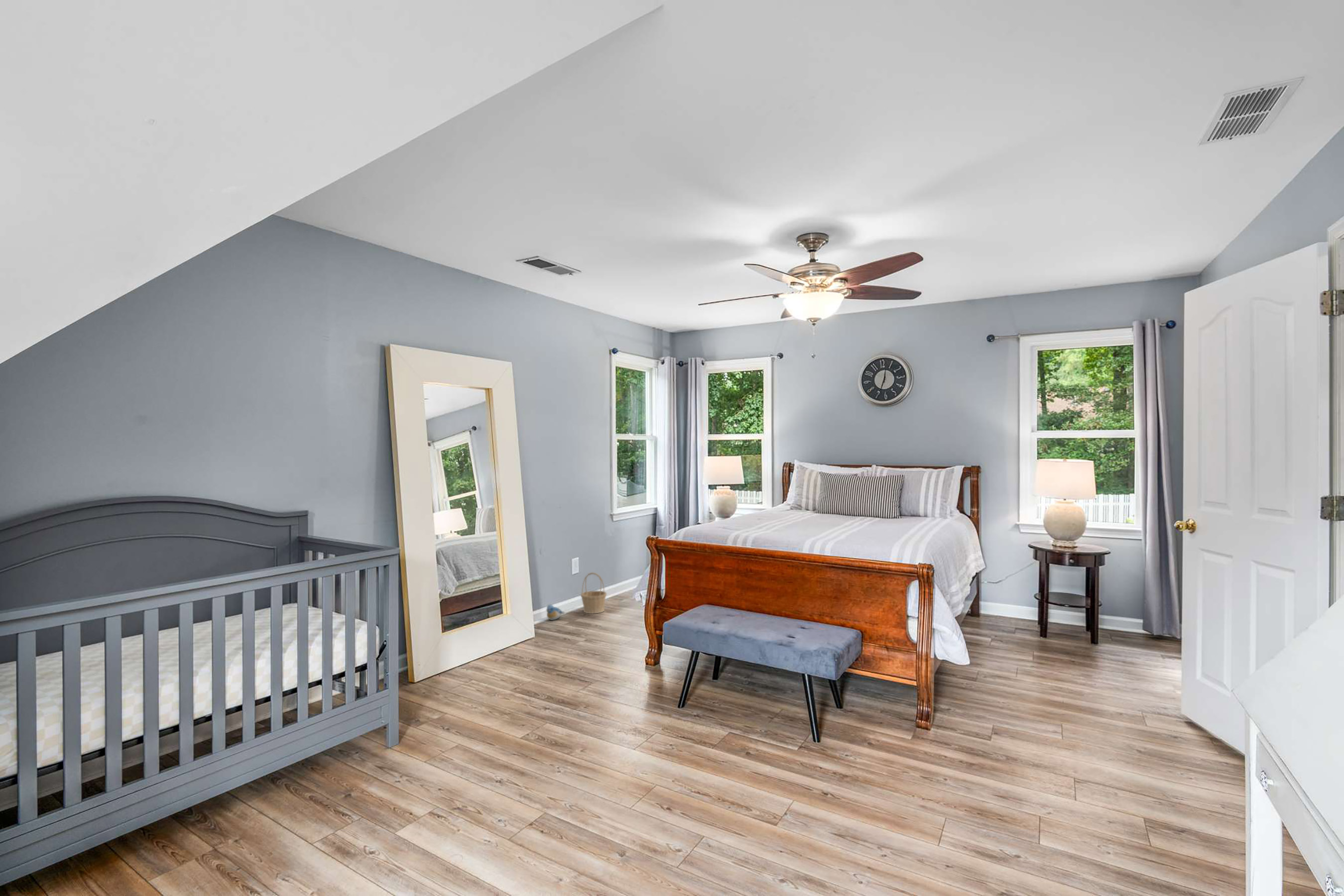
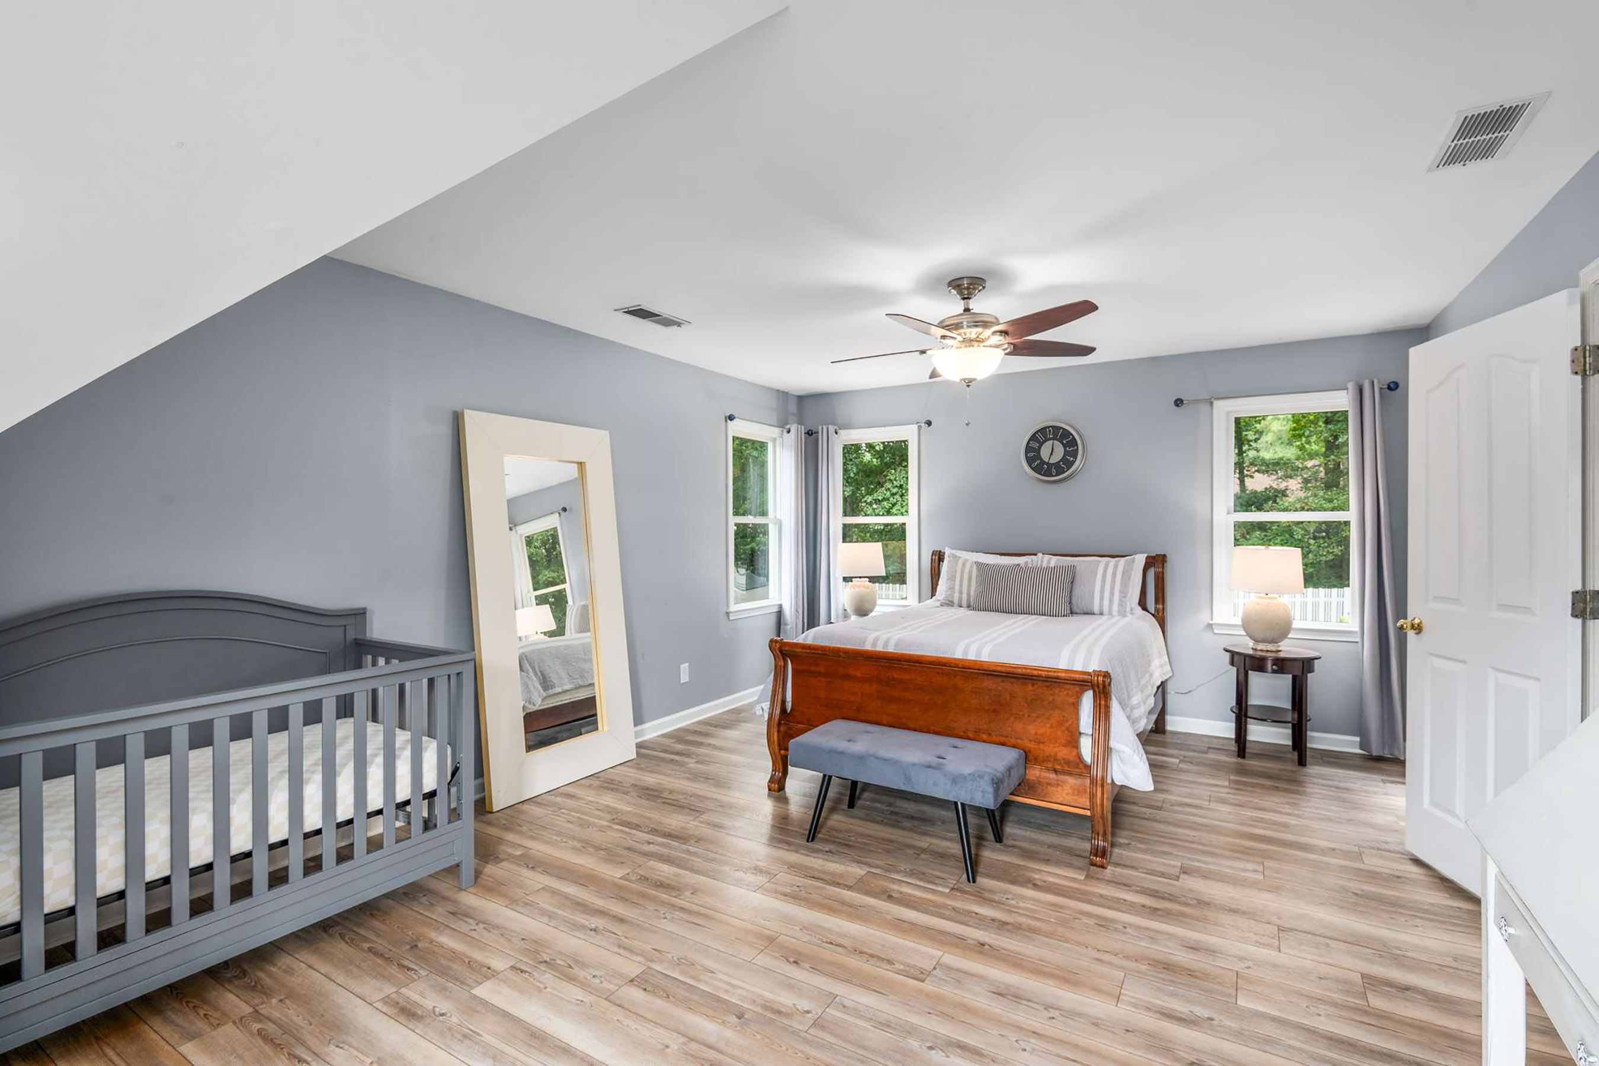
- plush toy [546,604,567,621]
- basket [580,572,607,614]
